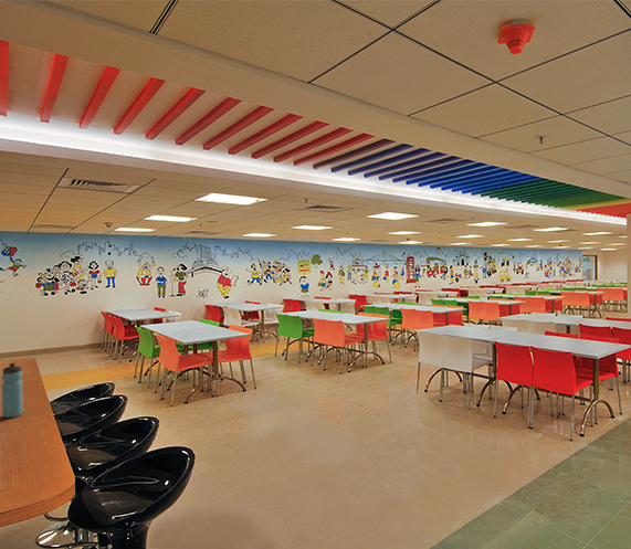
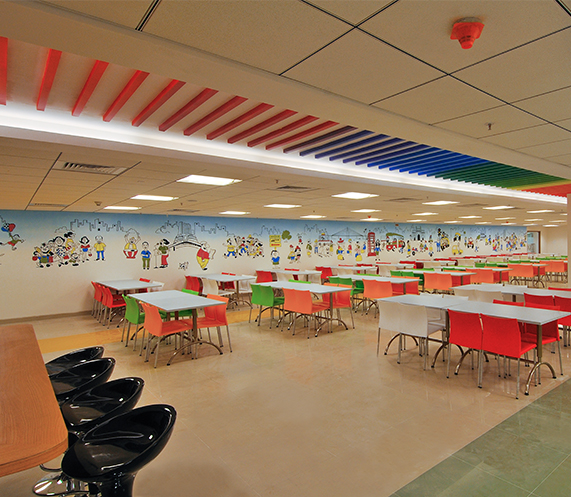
- water bottle [1,362,23,419]
